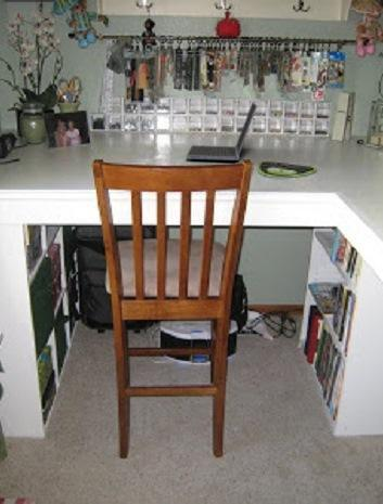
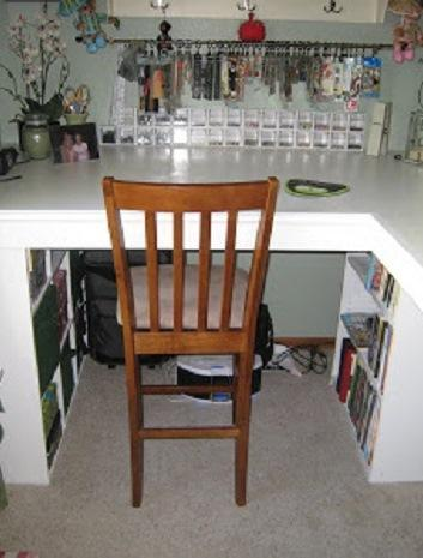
- laptop computer [186,101,258,161]
